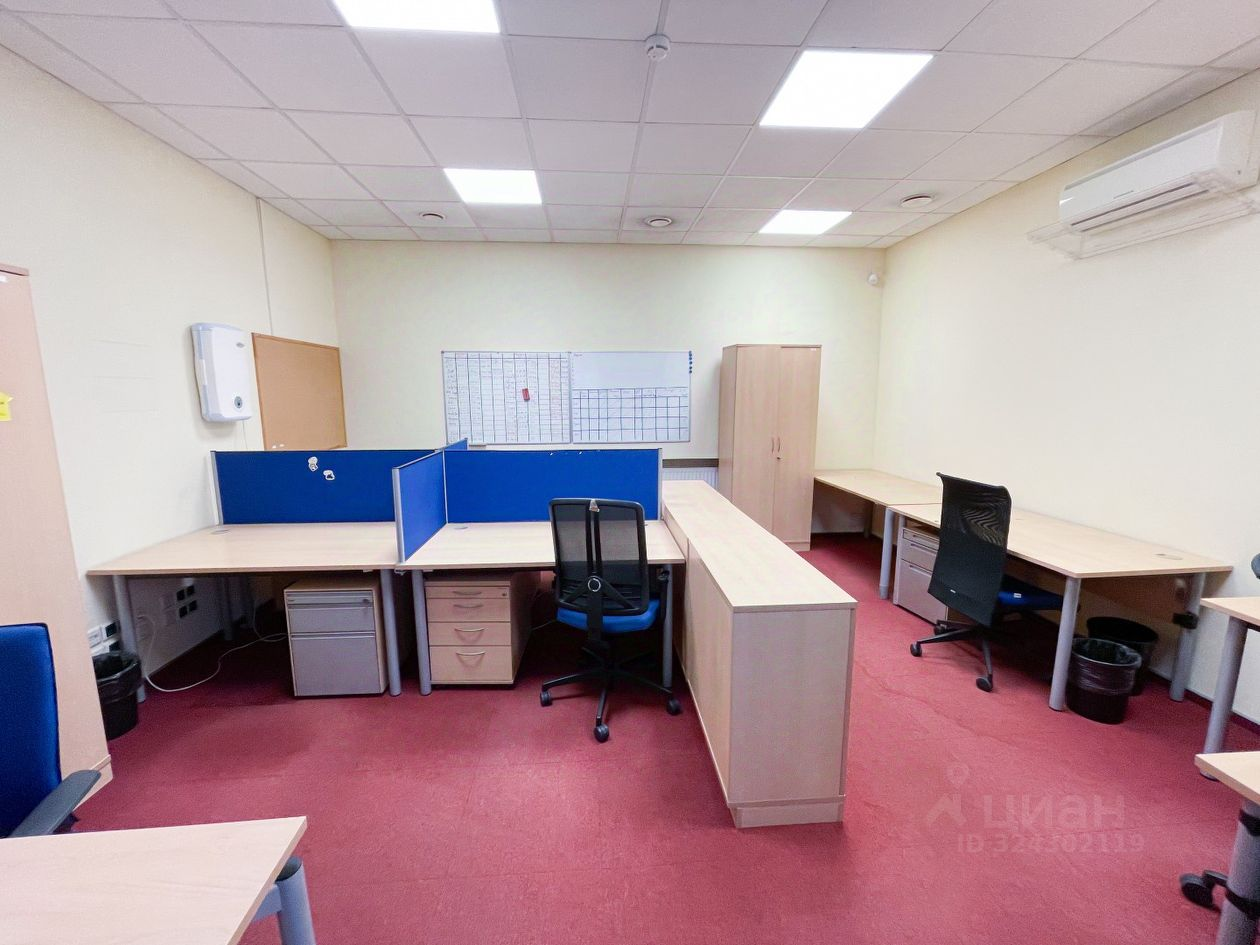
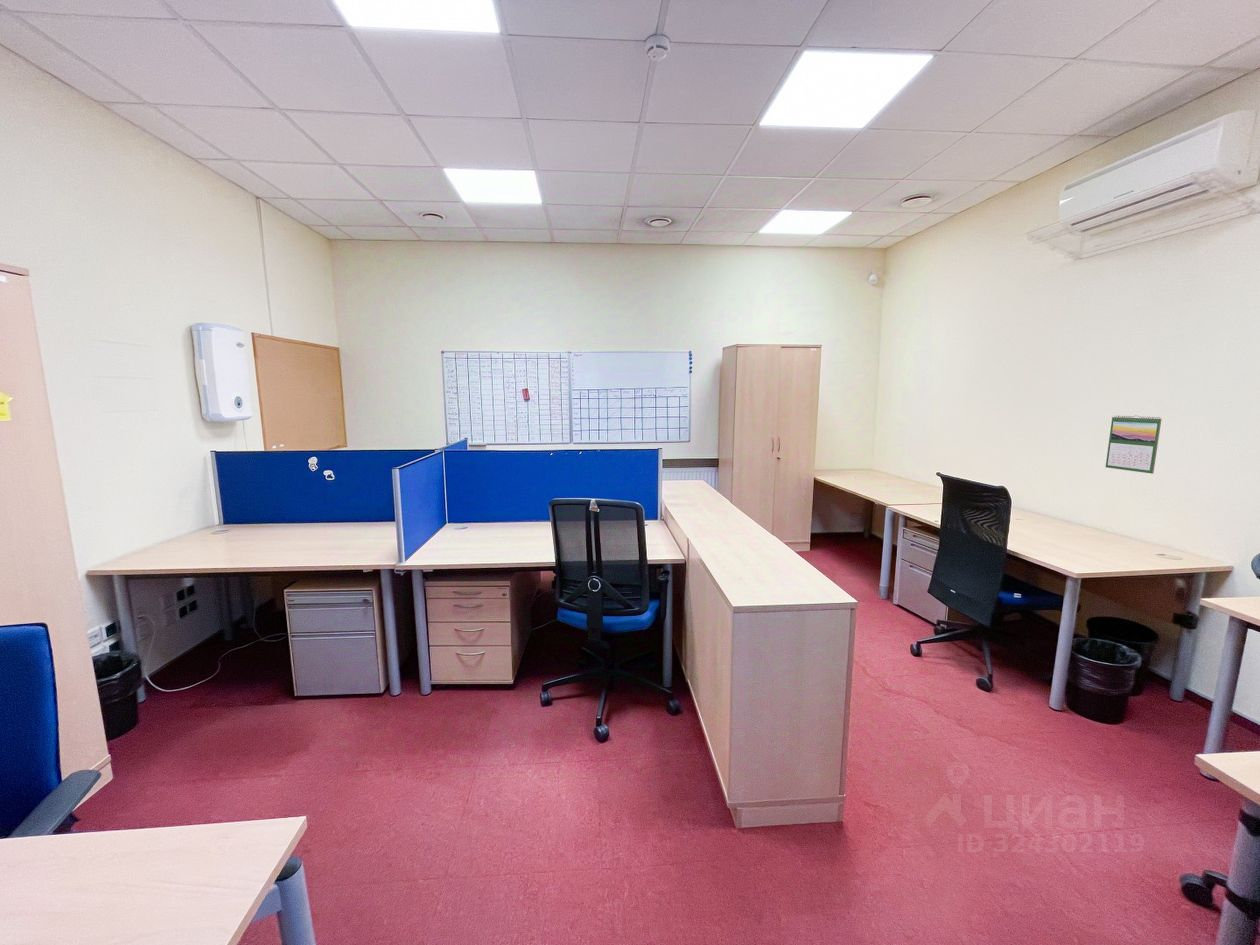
+ calendar [1105,414,1162,475]
